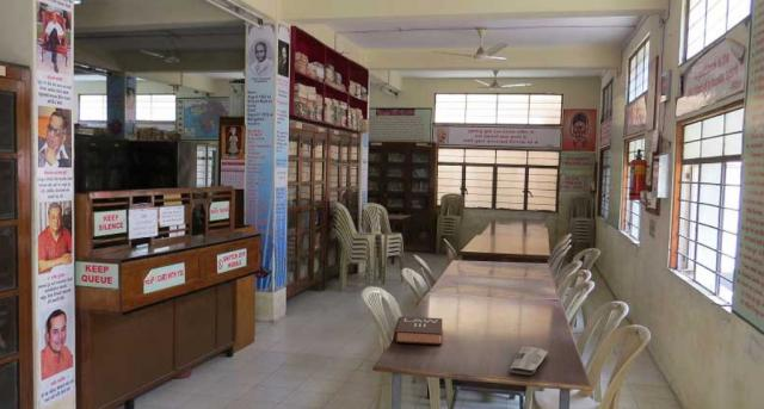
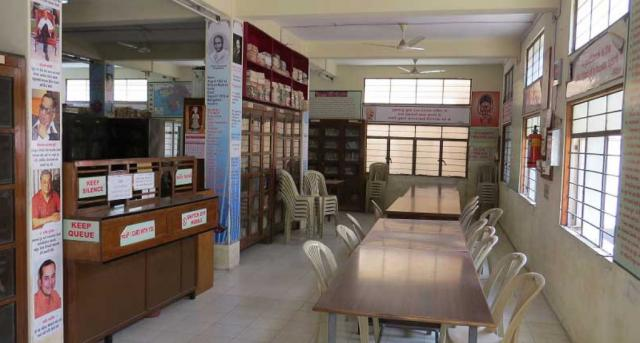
- book [392,315,444,346]
- newspaper [509,346,549,377]
